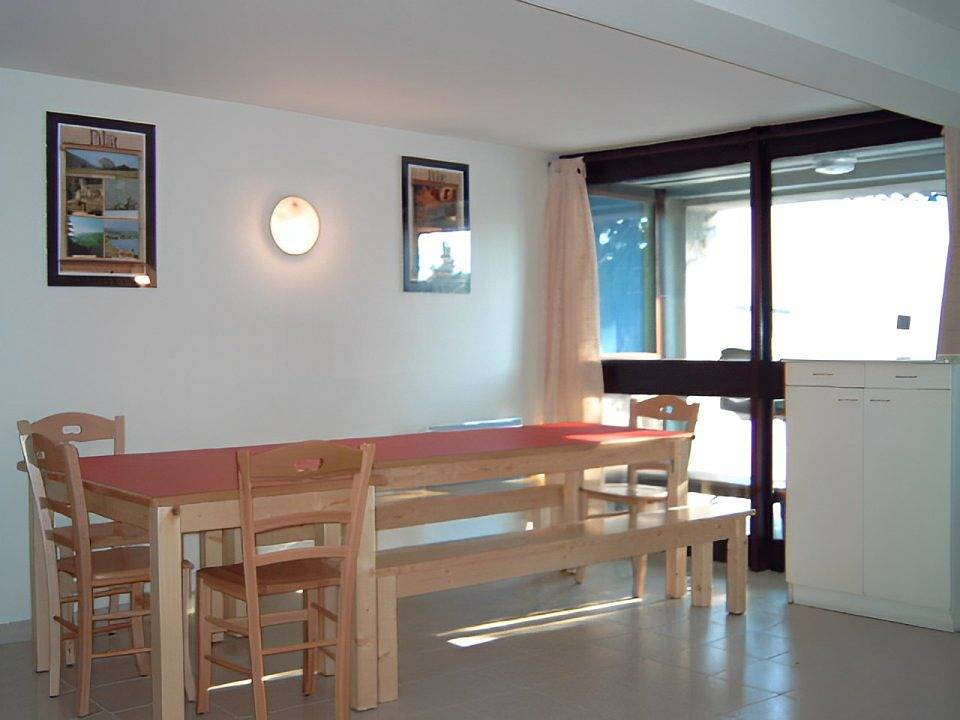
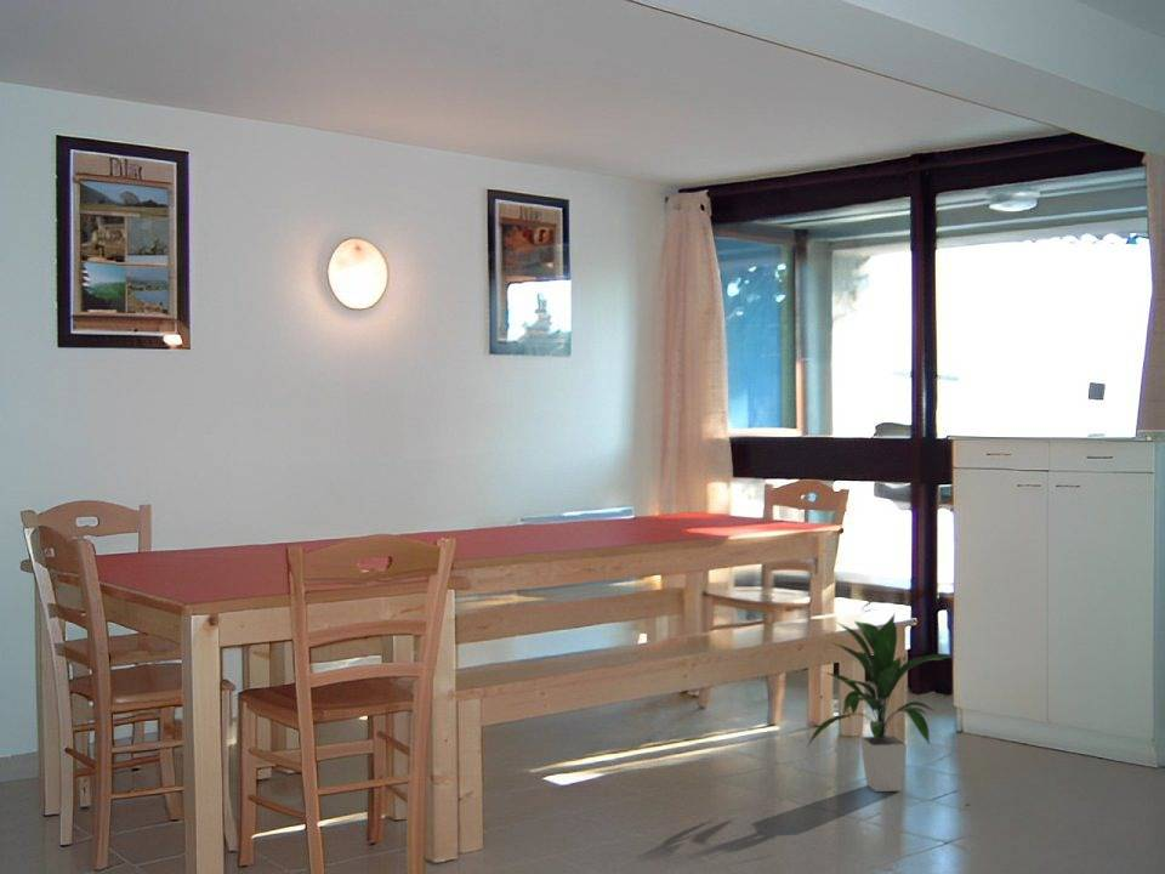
+ indoor plant [805,613,954,793]
